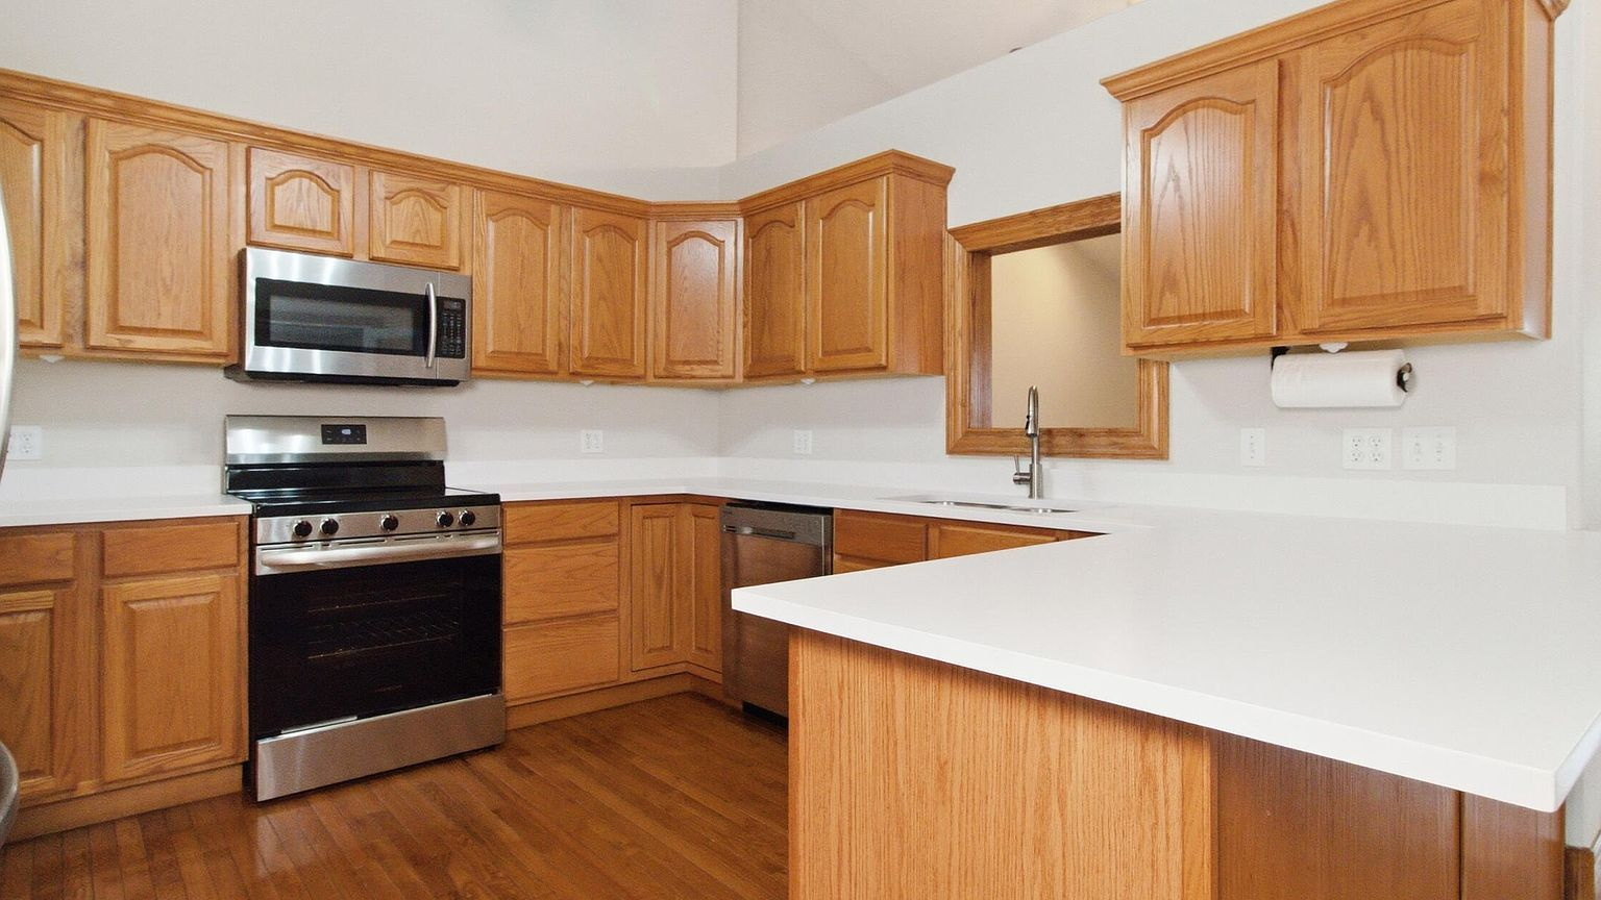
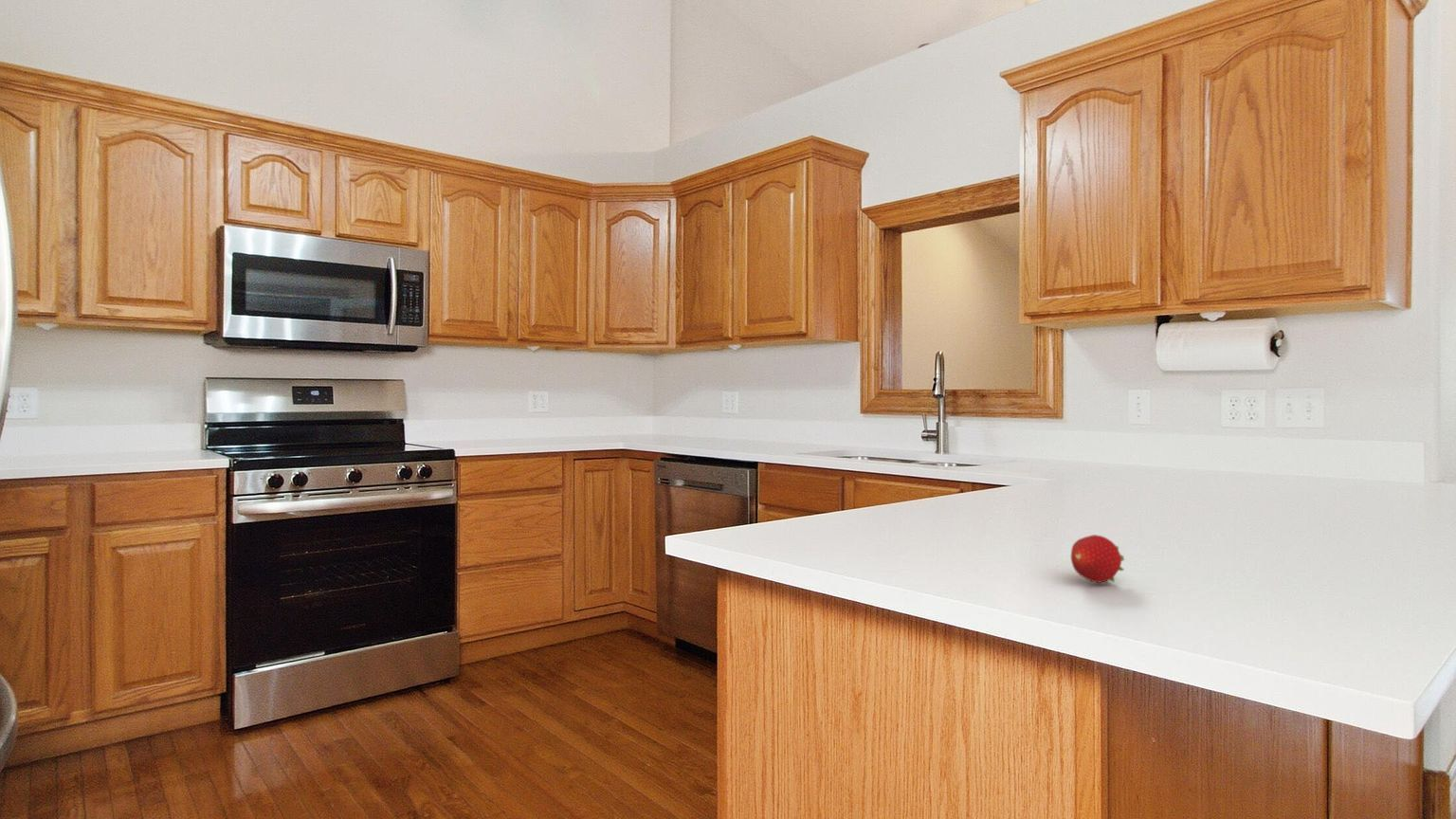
+ fruit [1070,534,1125,584]
